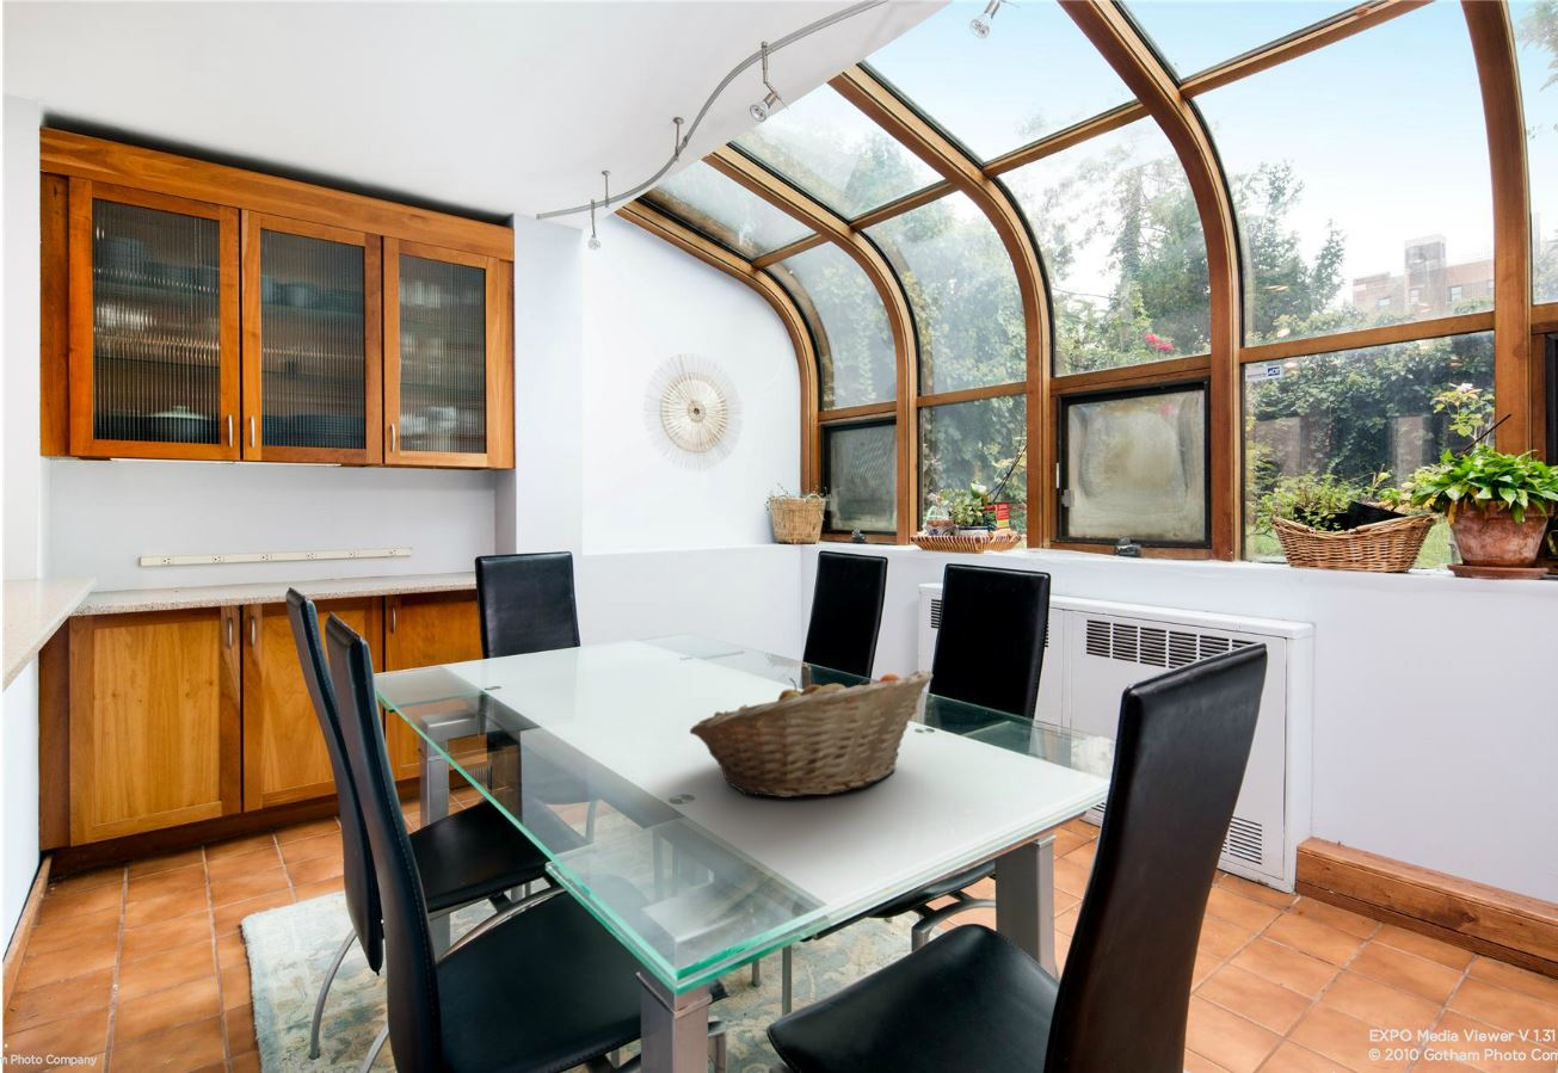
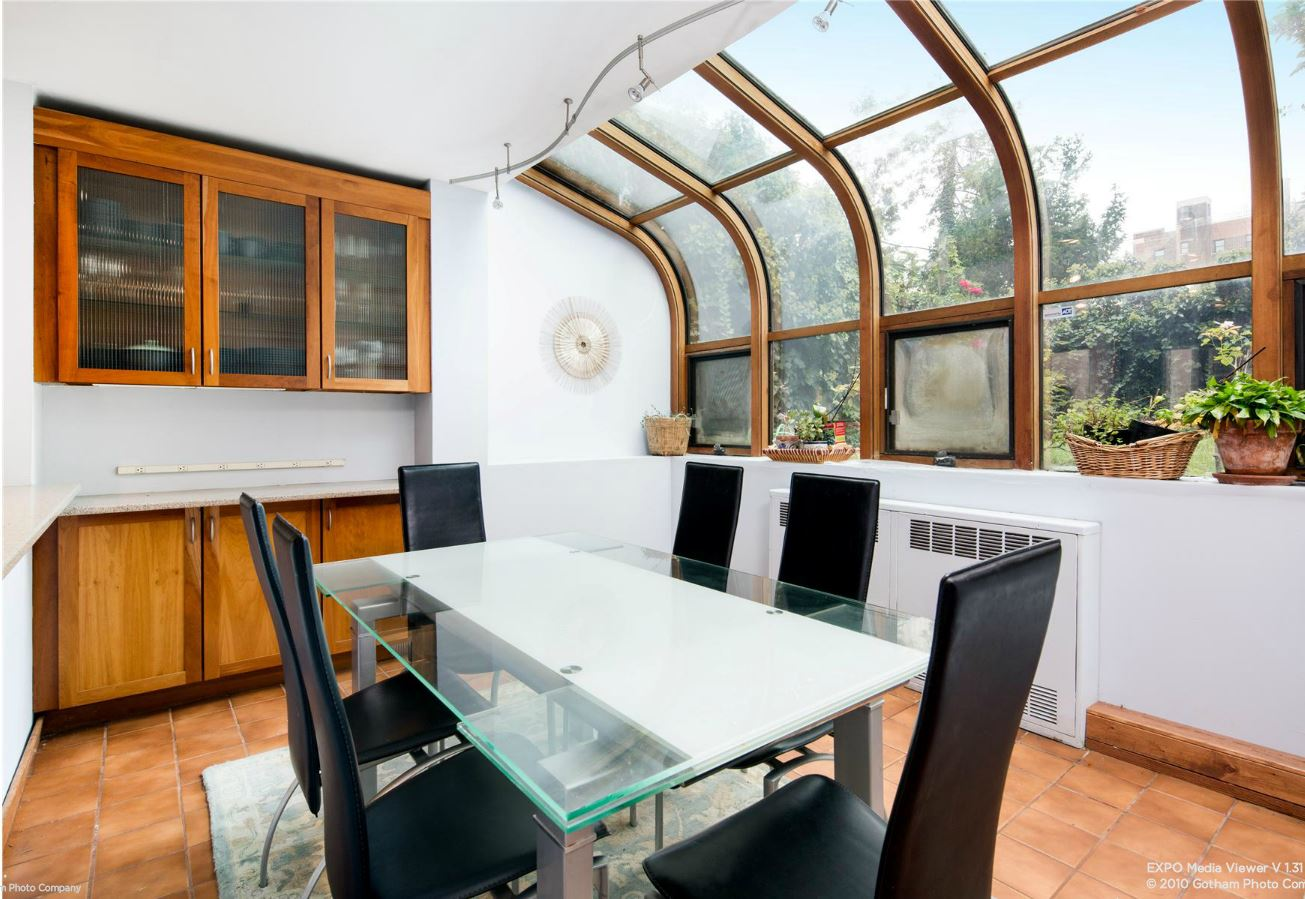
- fruit basket [689,668,934,798]
